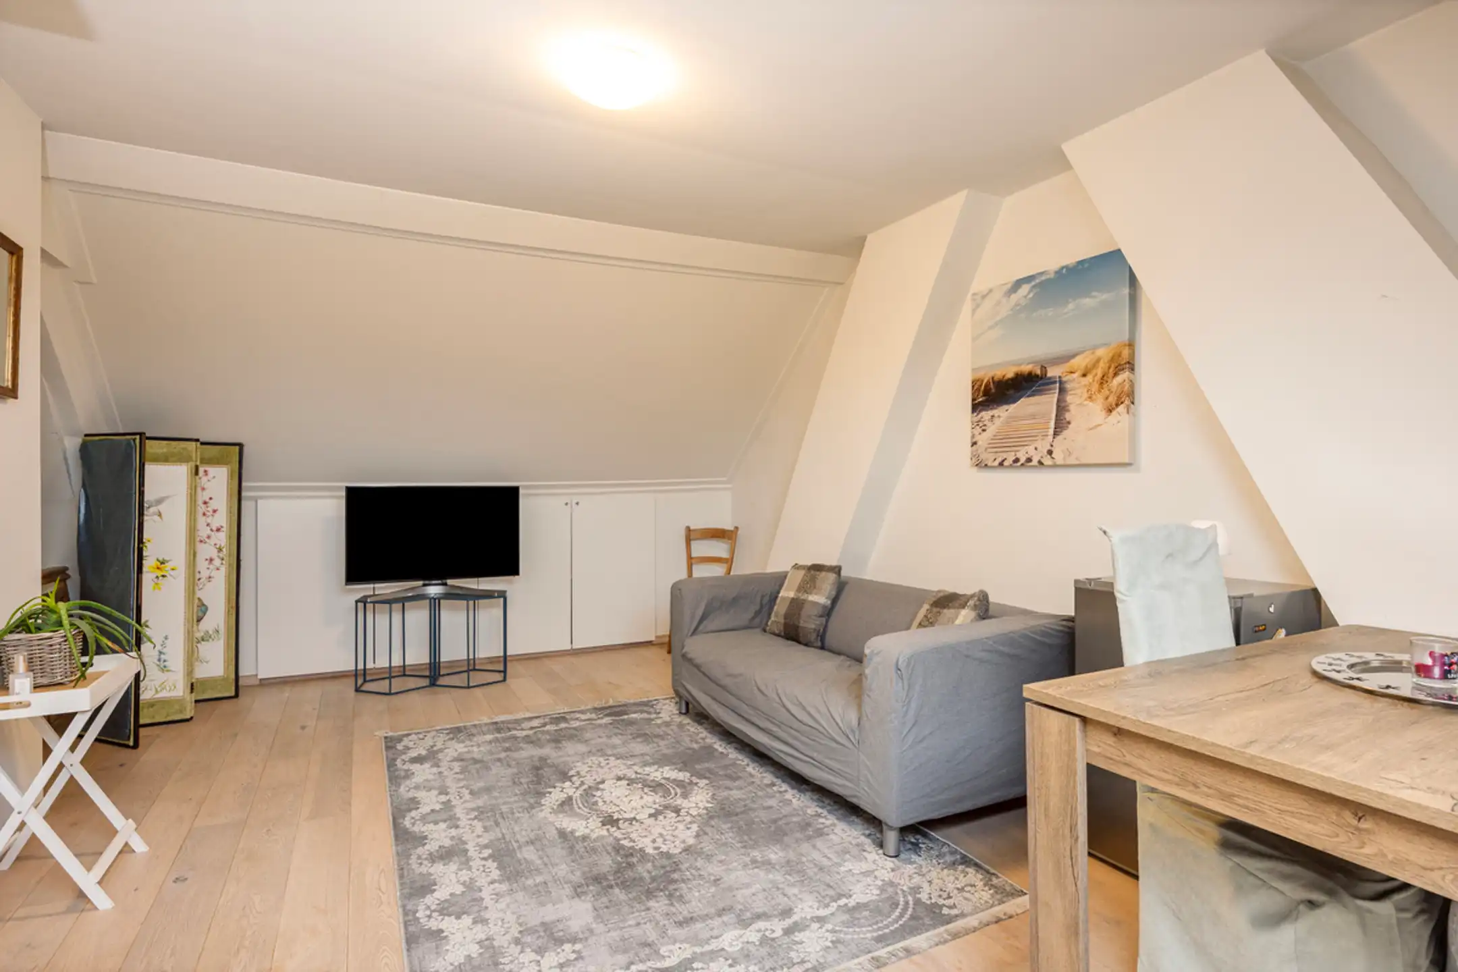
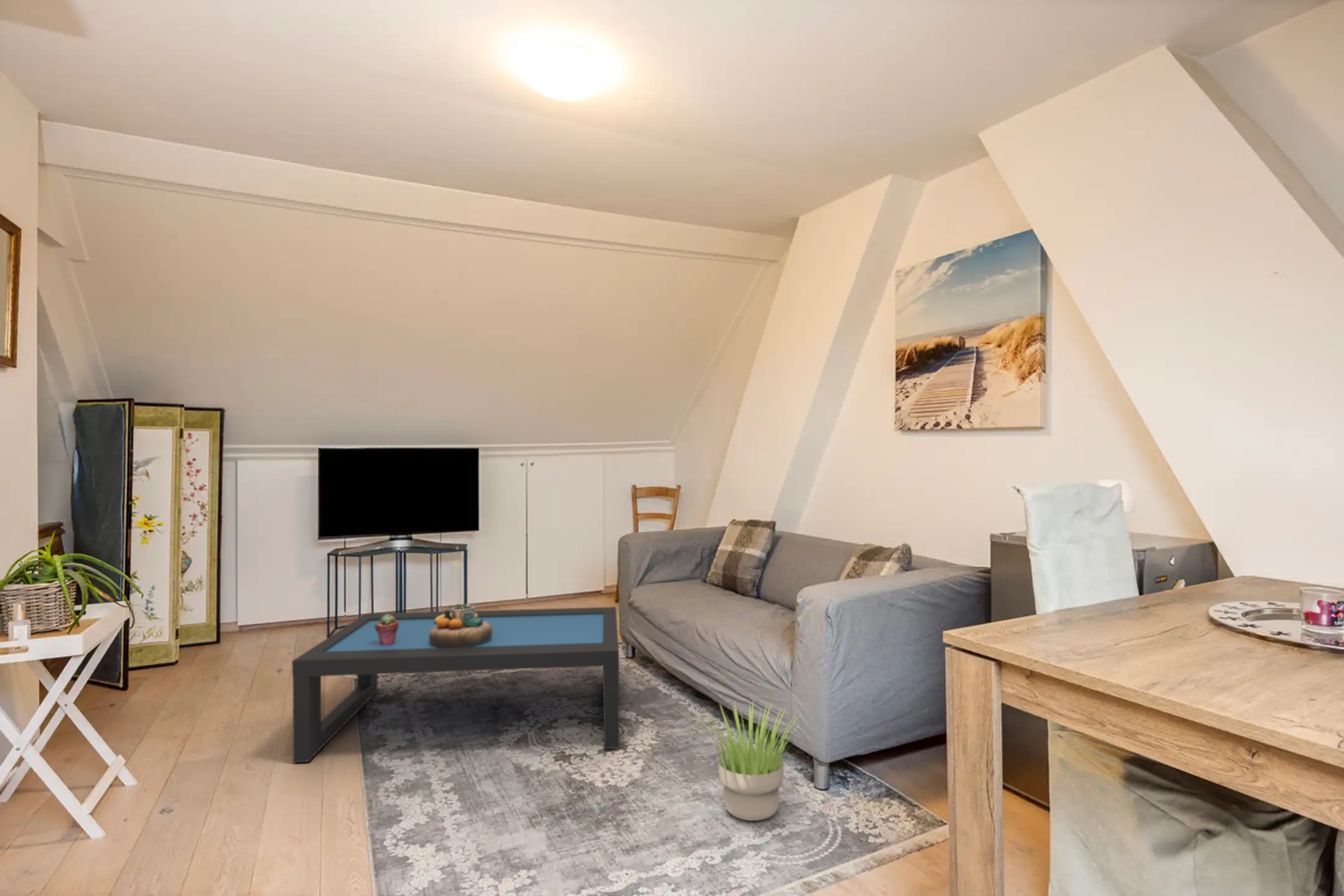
+ potted plant [695,700,802,821]
+ potted succulent [375,614,399,645]
+ decorative bowl [429,602,492,648]
+ coffee table [292,606,620,763]
